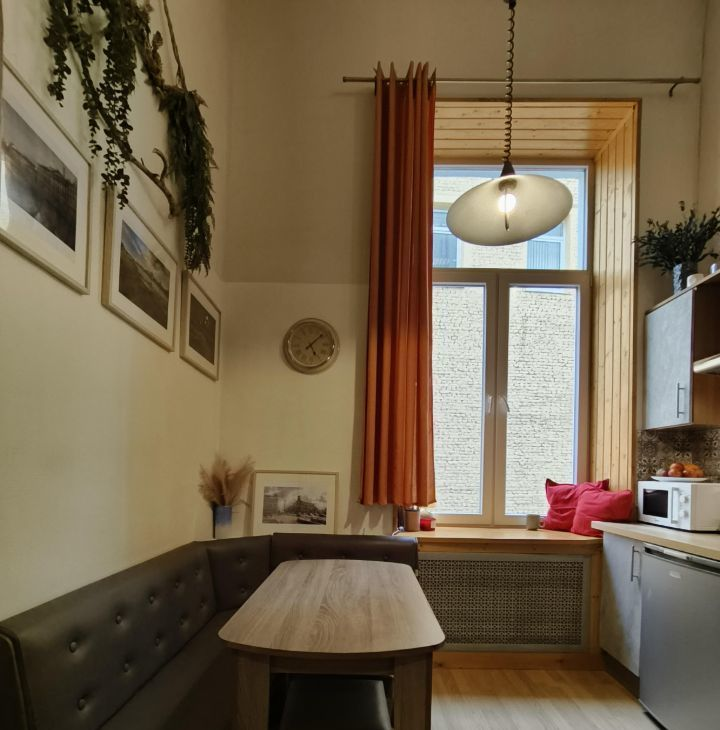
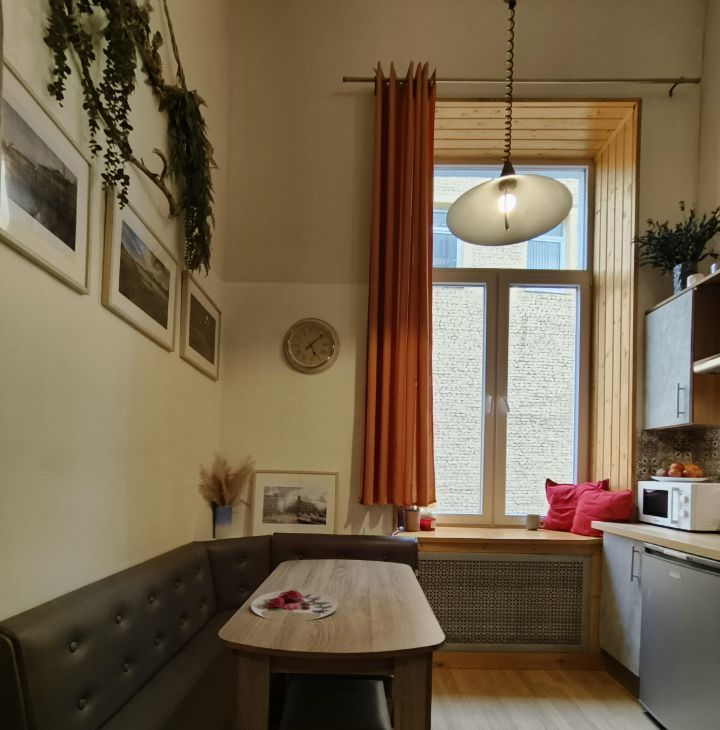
+ plate [250,589,339,622]
